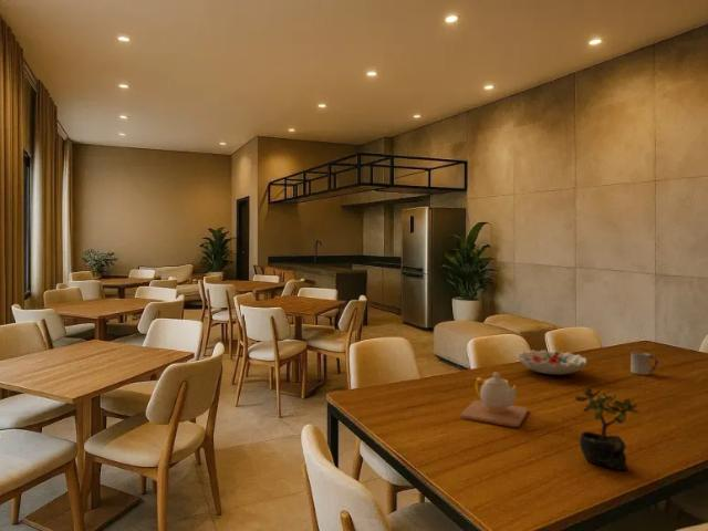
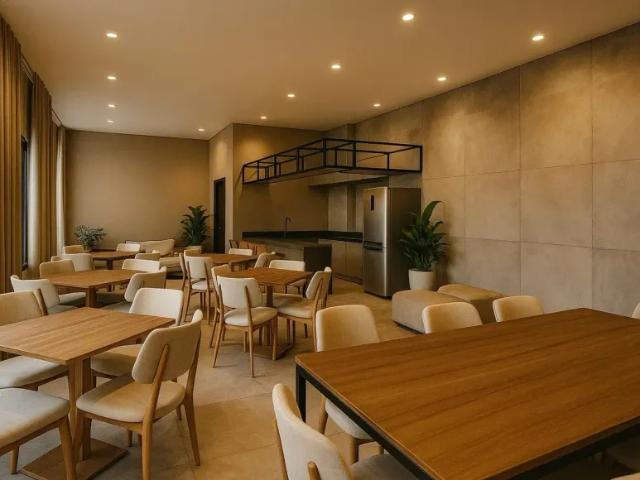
- cup [629,351,659,376]
- teapot [459,372,530,428]
- decorative bowl [516,348,589,376]
- succulent plant [574,386,642,471]
